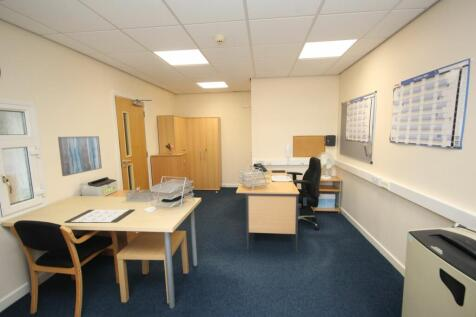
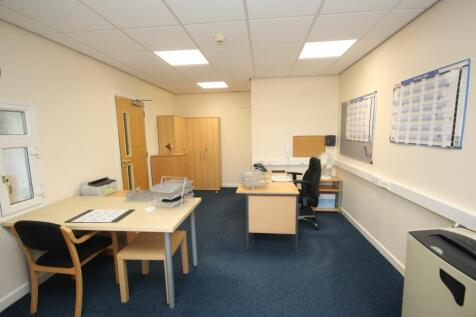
- wall art [57,135,103,177]
